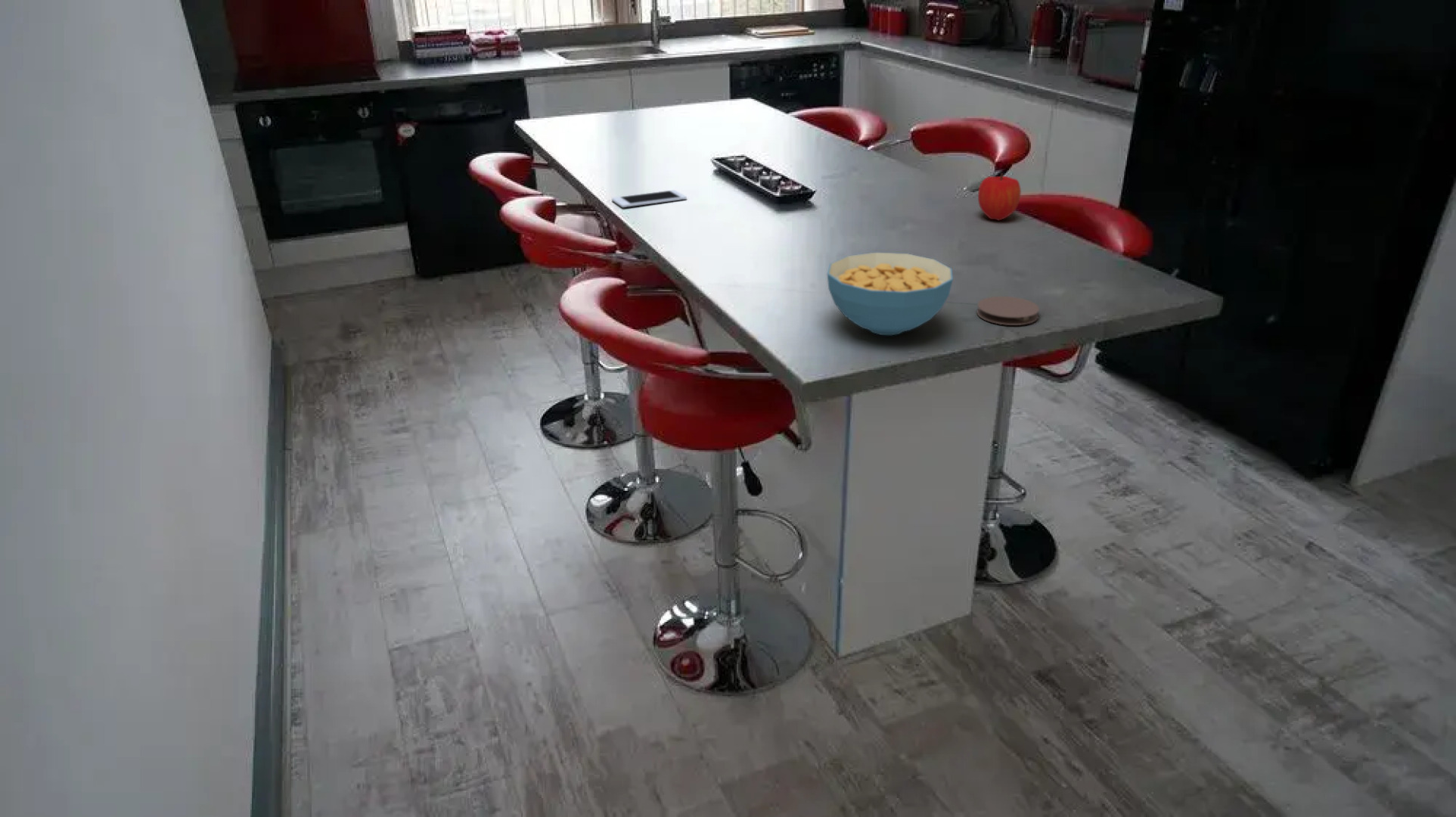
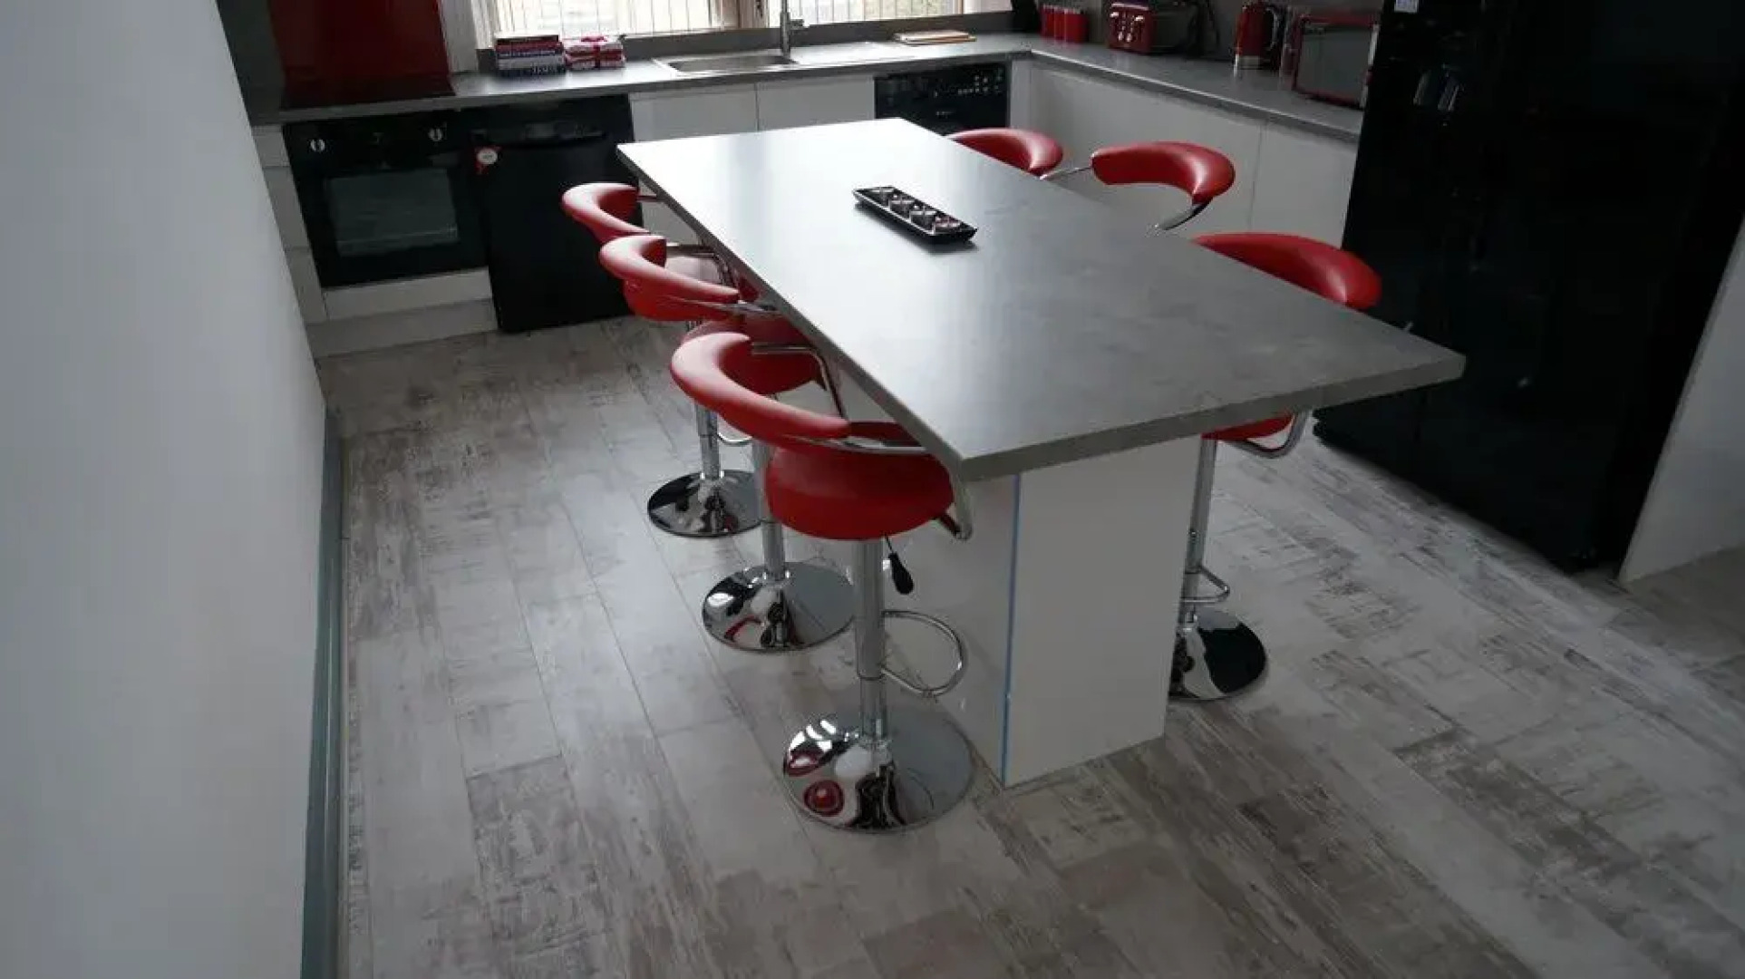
- fruit [977,172,1022,222]
- cell phone [611,189,688,208]
- coaster [976,296,1040,326]
- cereal bowl [827,252,954,336]
